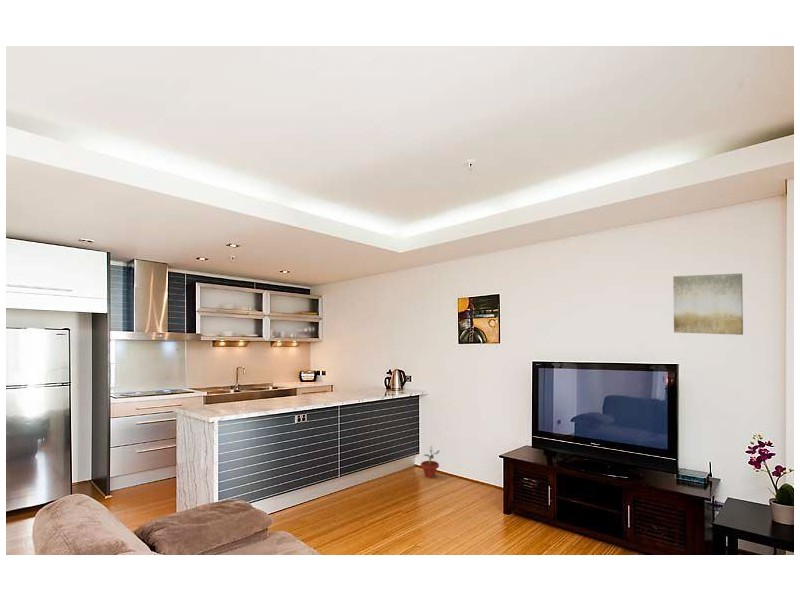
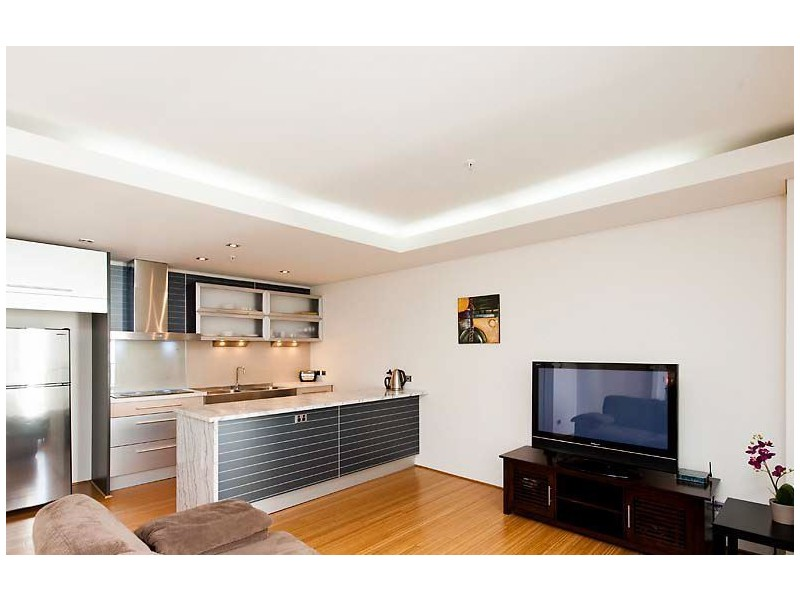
- potted plant [420,445,440,479]
- wall art [672,272,744,336]
